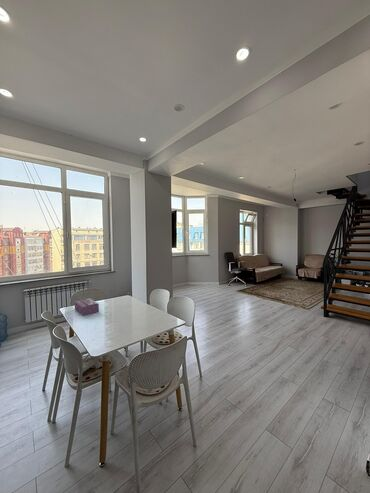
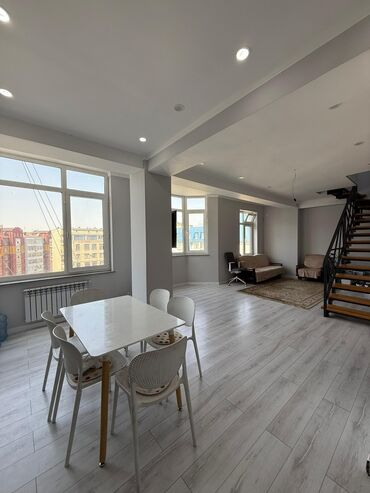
- tissue box [74,297,100,316]
